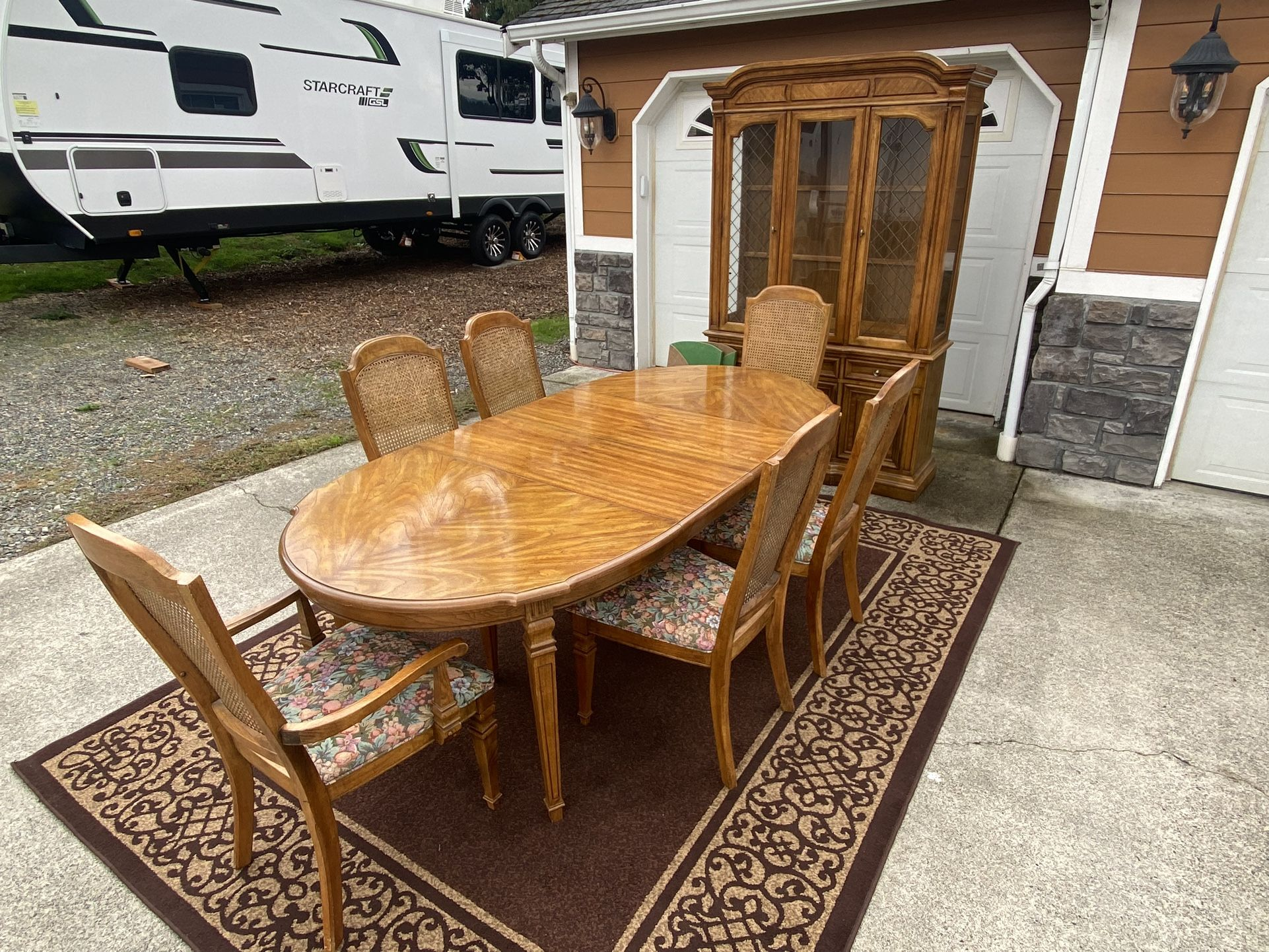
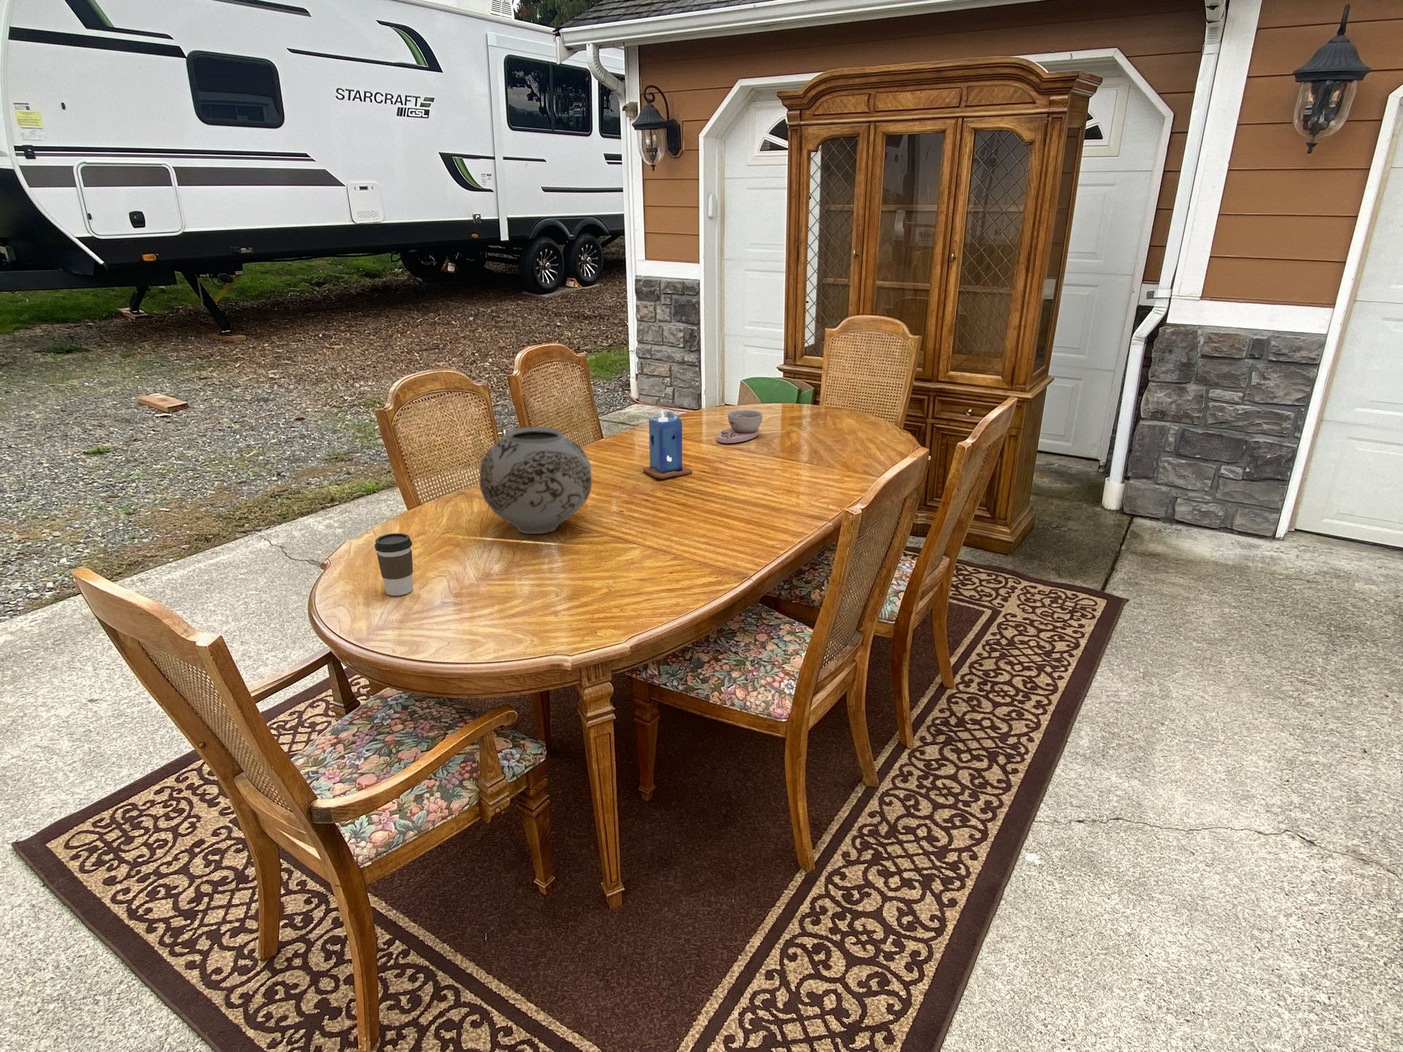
+ vase [479,427,593,535]
+ candle [642,409,693,480]
+ coffee cup [374,533,413,596]
+ bowl [716,409,764,443]
